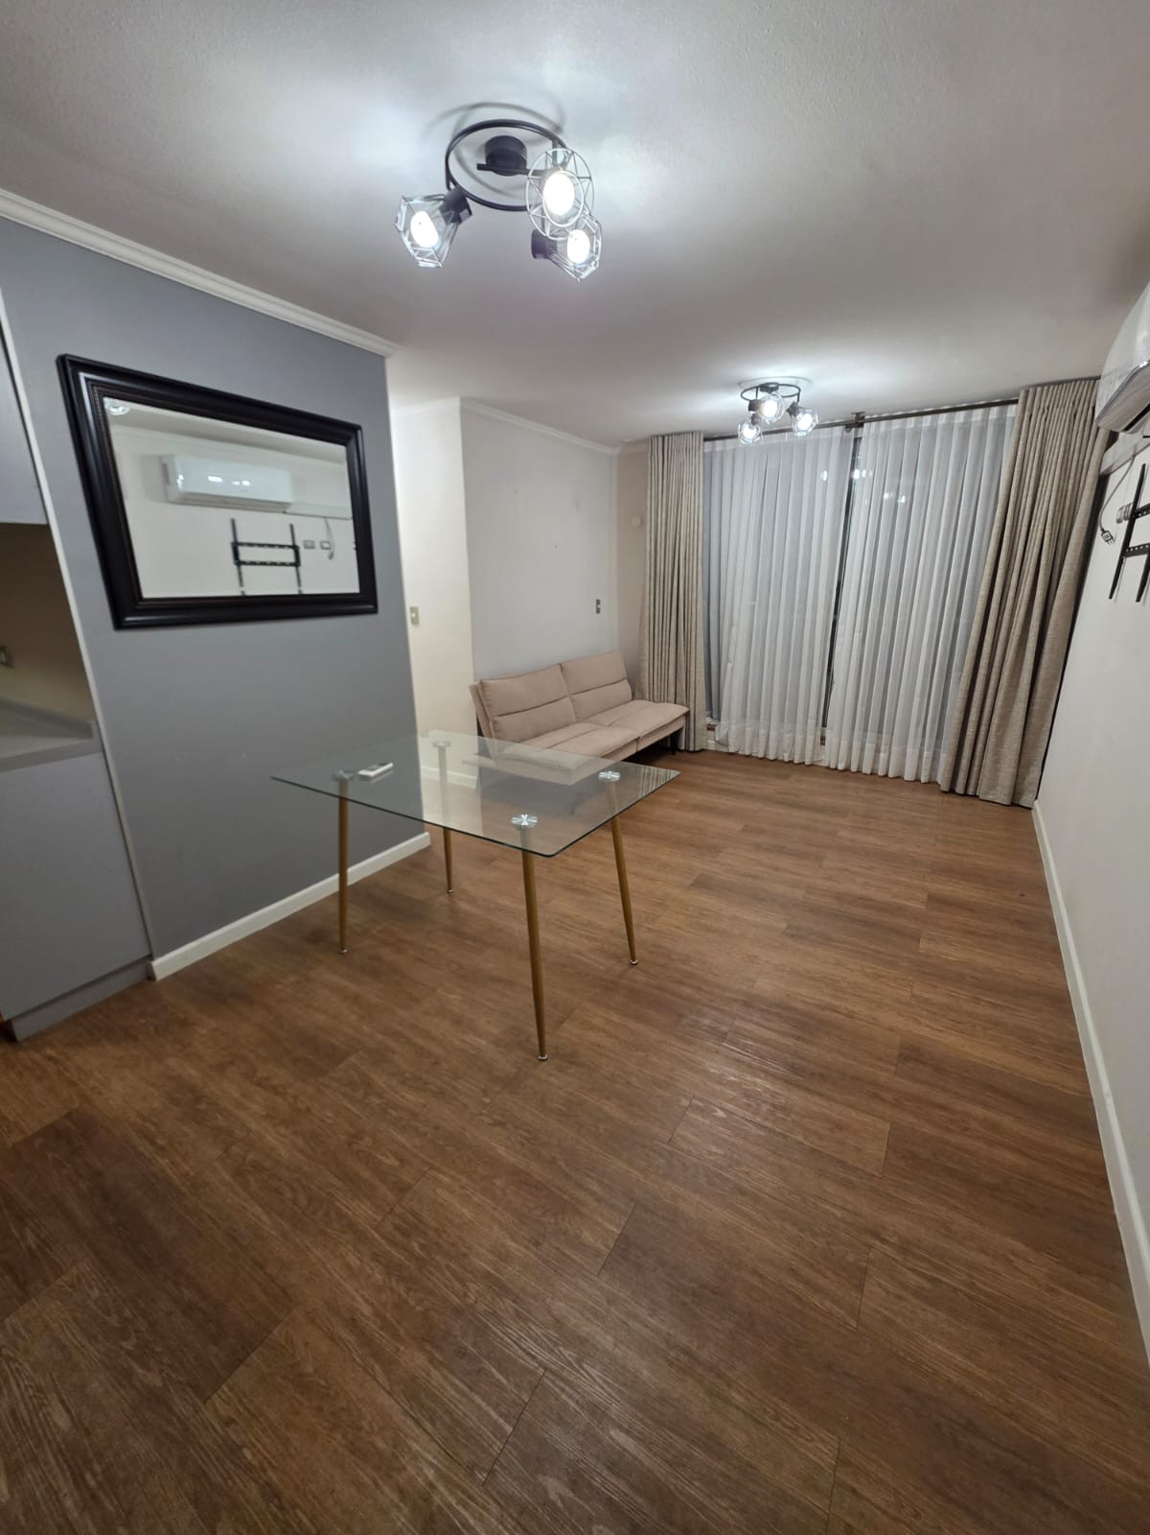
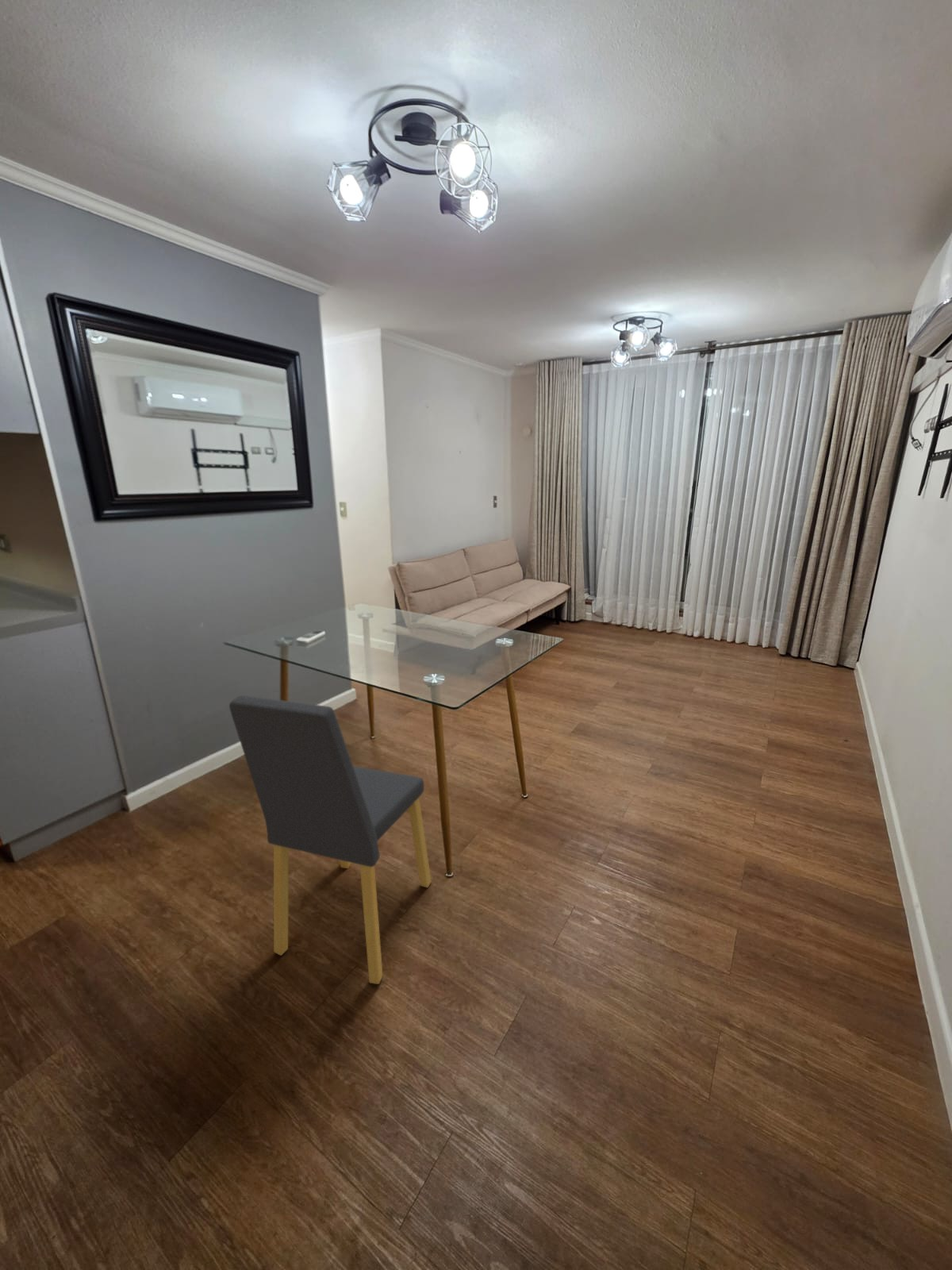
+ dining chair [228,695,432,985]
